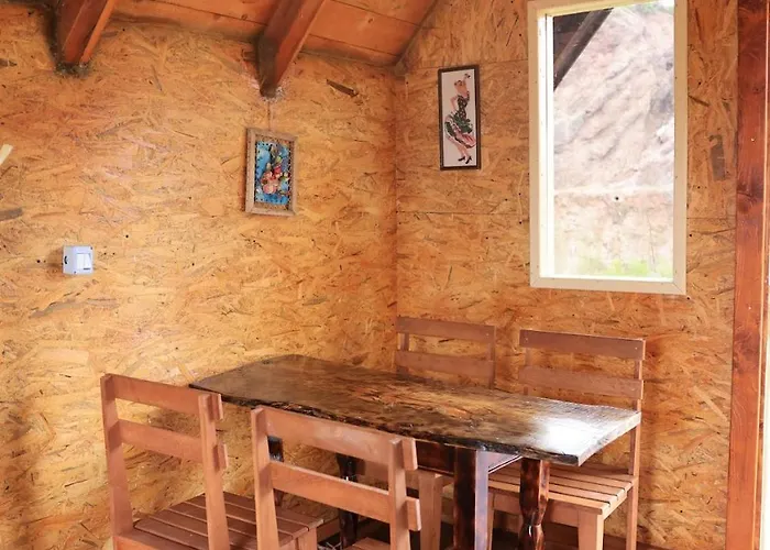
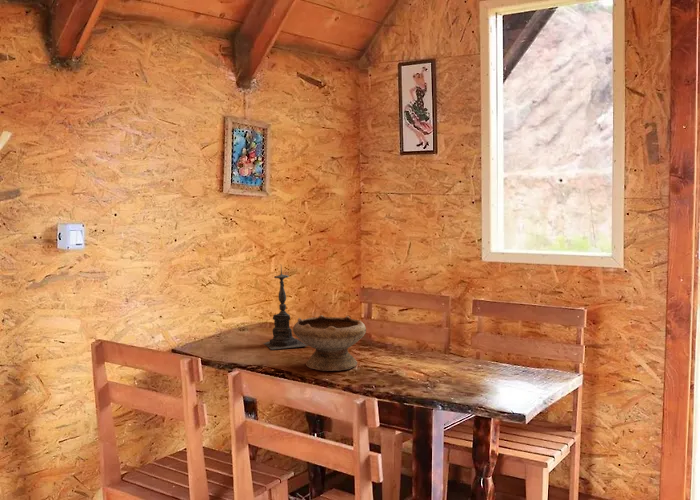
+ bowl [292,314,367,372]
+ candle holder [262,263,309,351]
